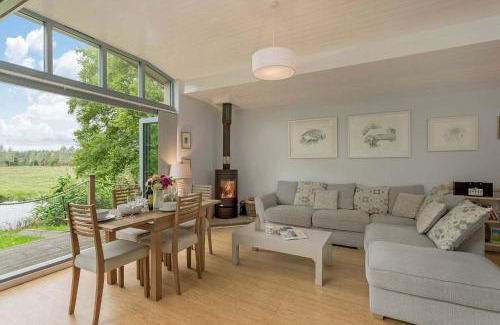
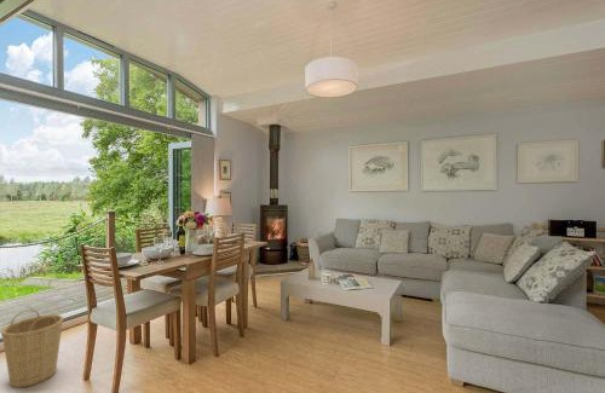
+ basket [0,308,64,389]
